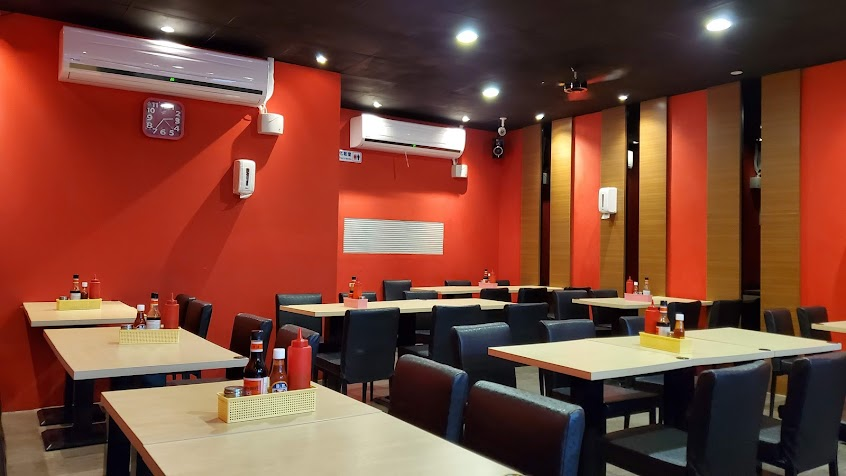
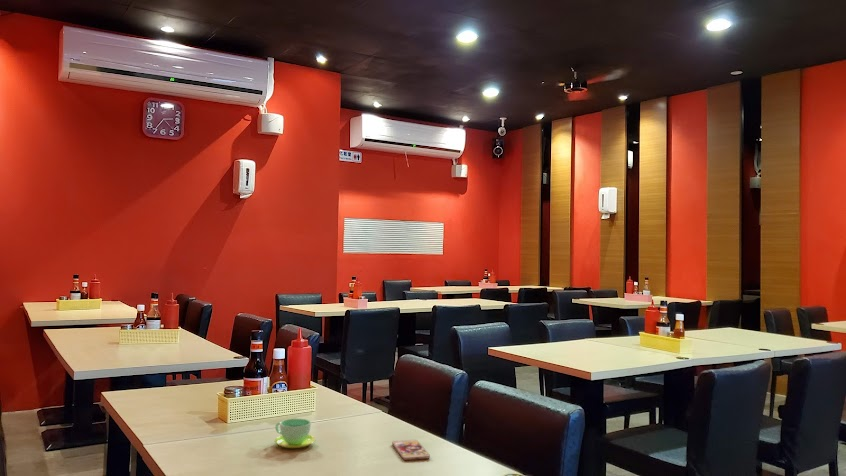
+ cup [274,418,317,449]
+ smartphone [391,439,431,461]
